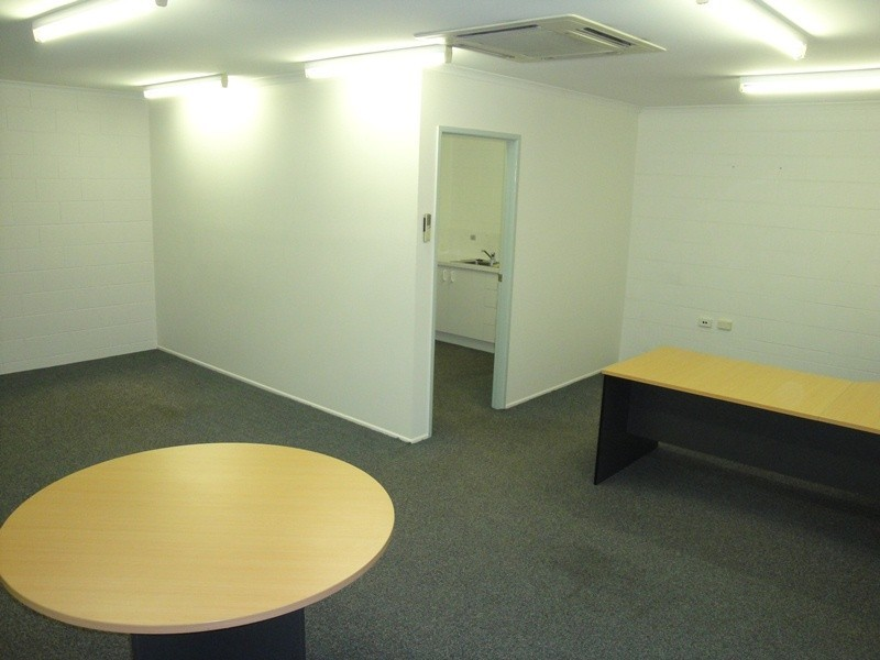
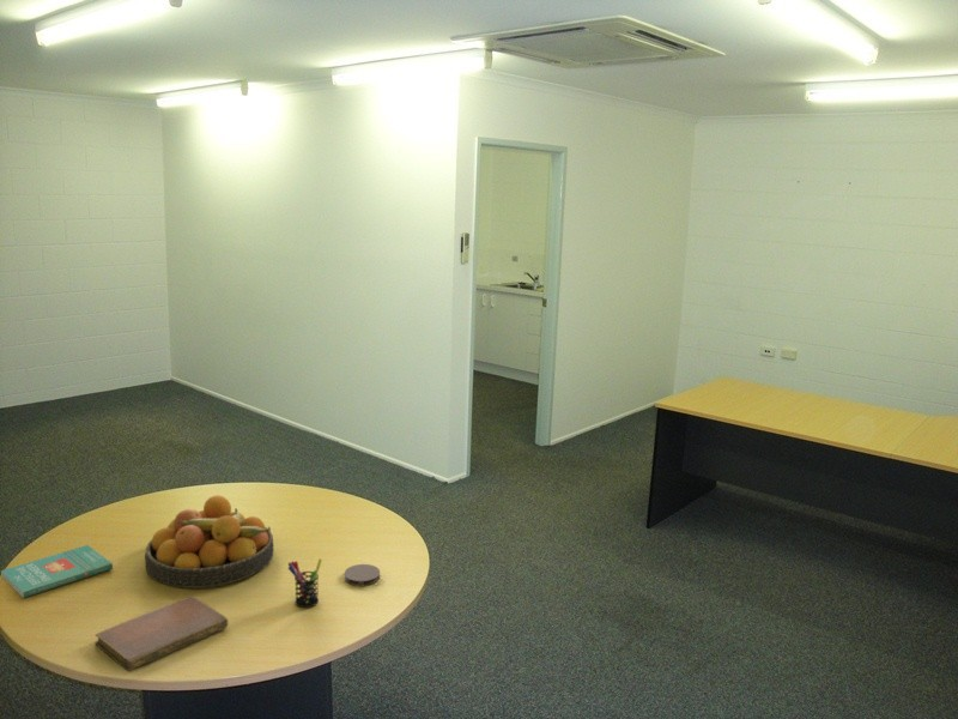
+ pen holder [286,557,323,609]
+ book [0,544,114,599]
+ fruit bowl [144,494,275,590]
+ notebook [95,594,230,672]
+ coaster [344,563,381,587]
